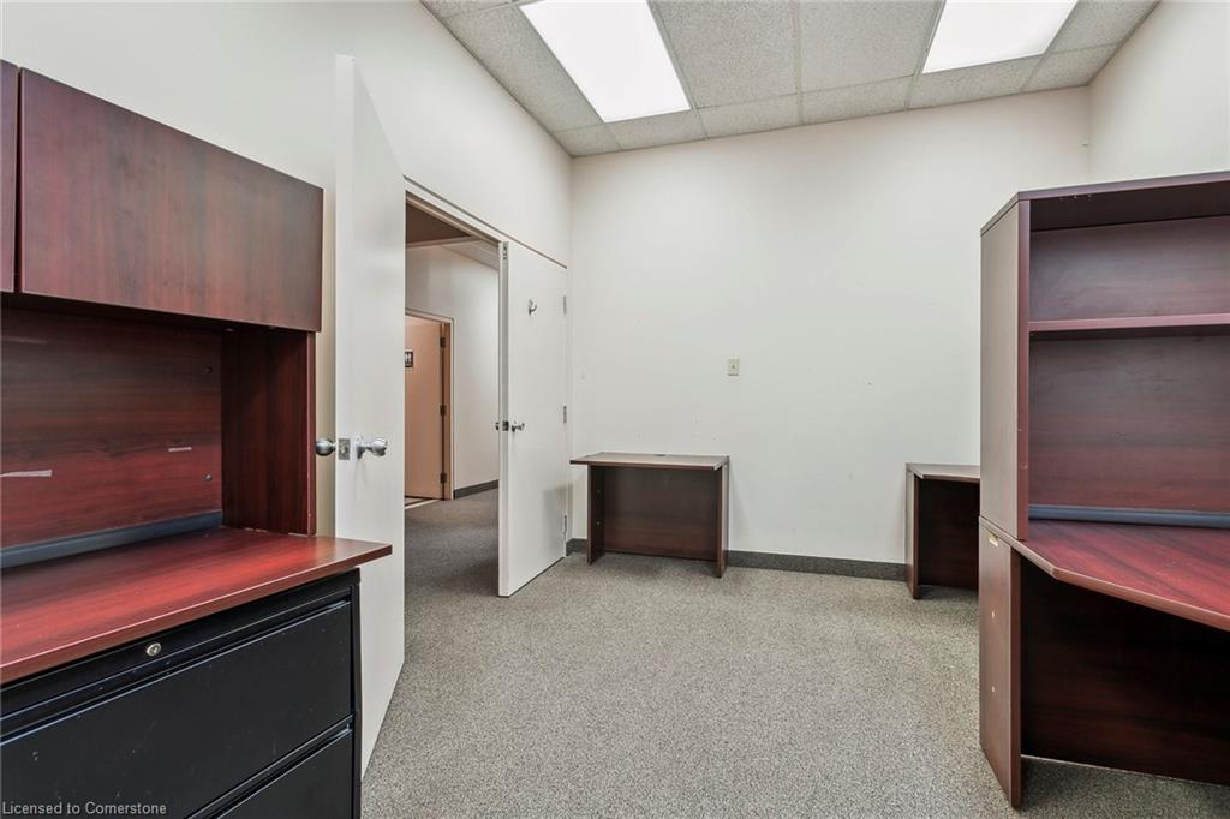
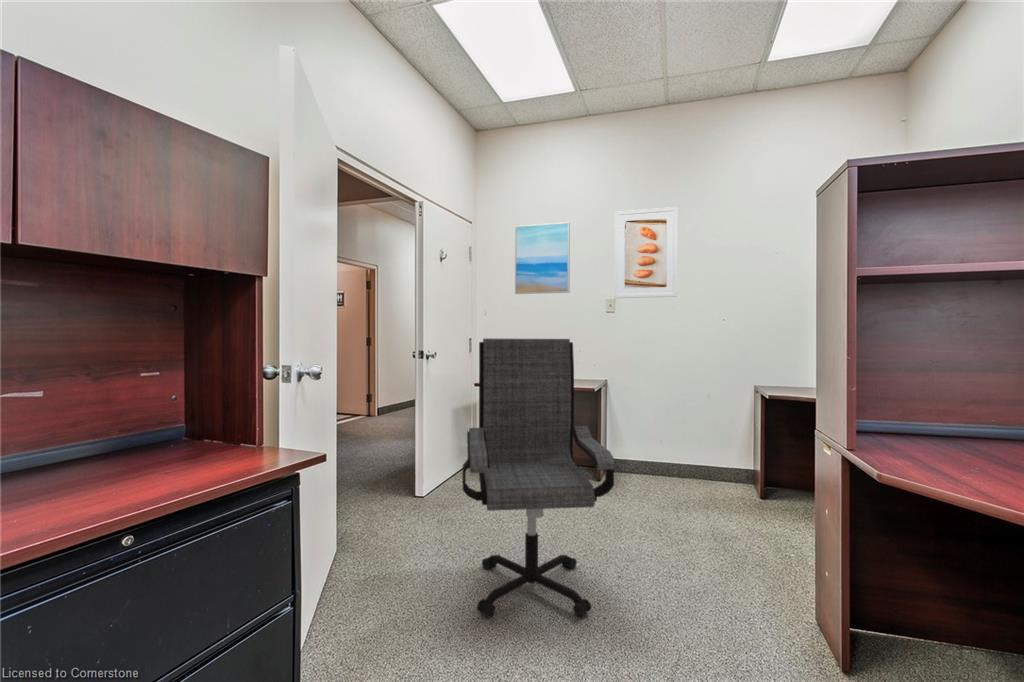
+ office chair [462,338,617,619]
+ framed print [614,206,678,299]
+ wall art [514,221,571,295]
